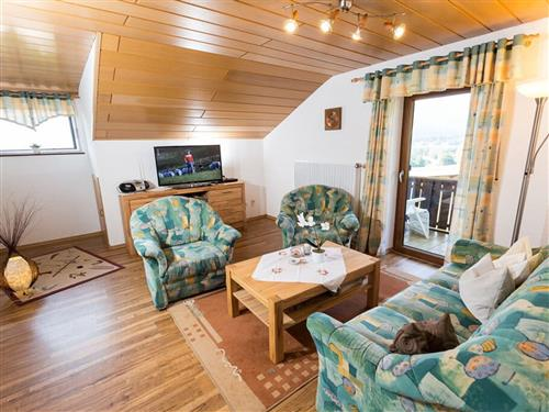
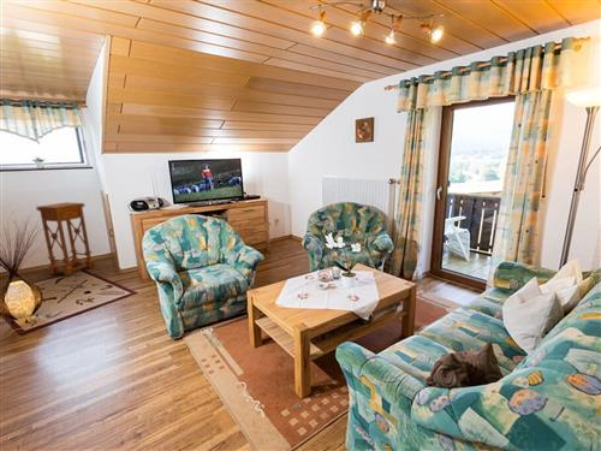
+ plant stand [35,202,96,278]
